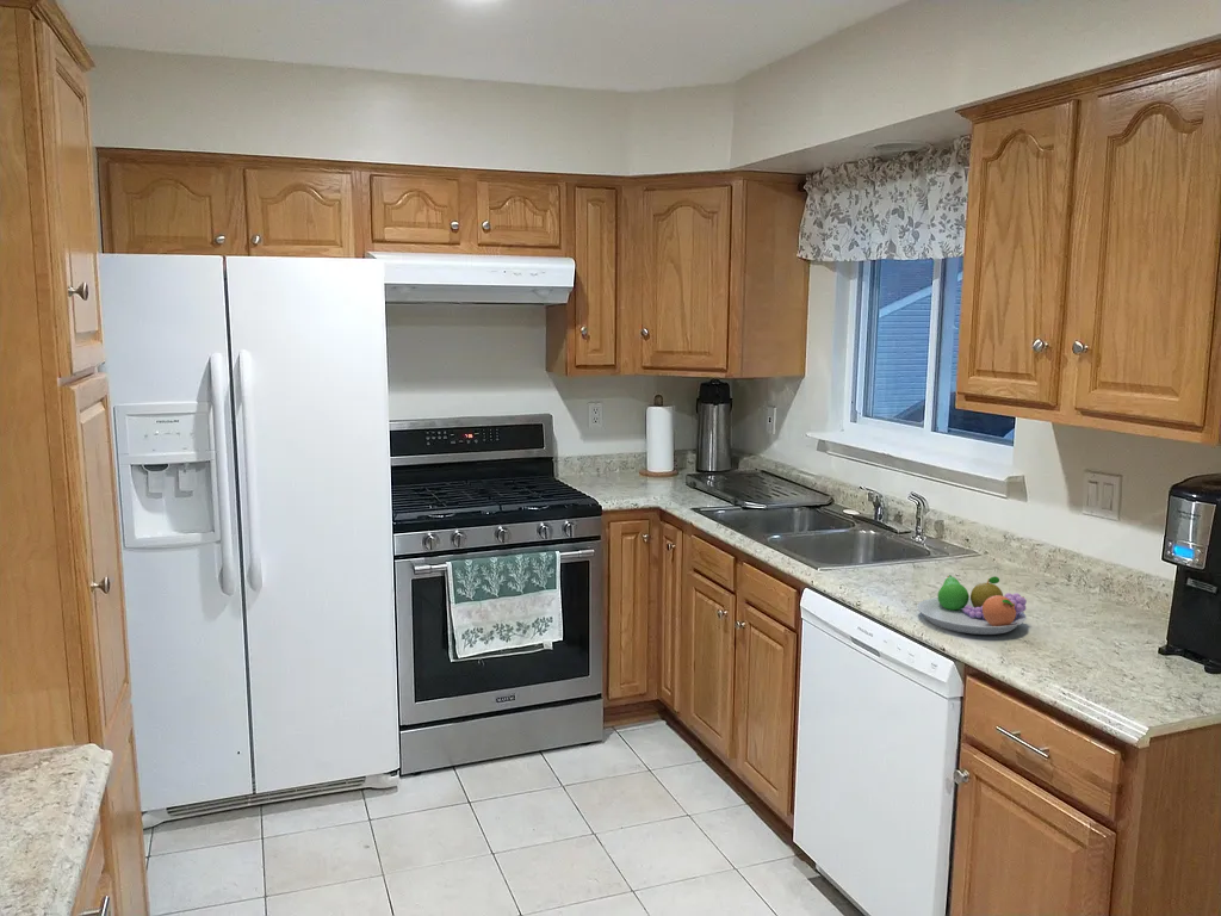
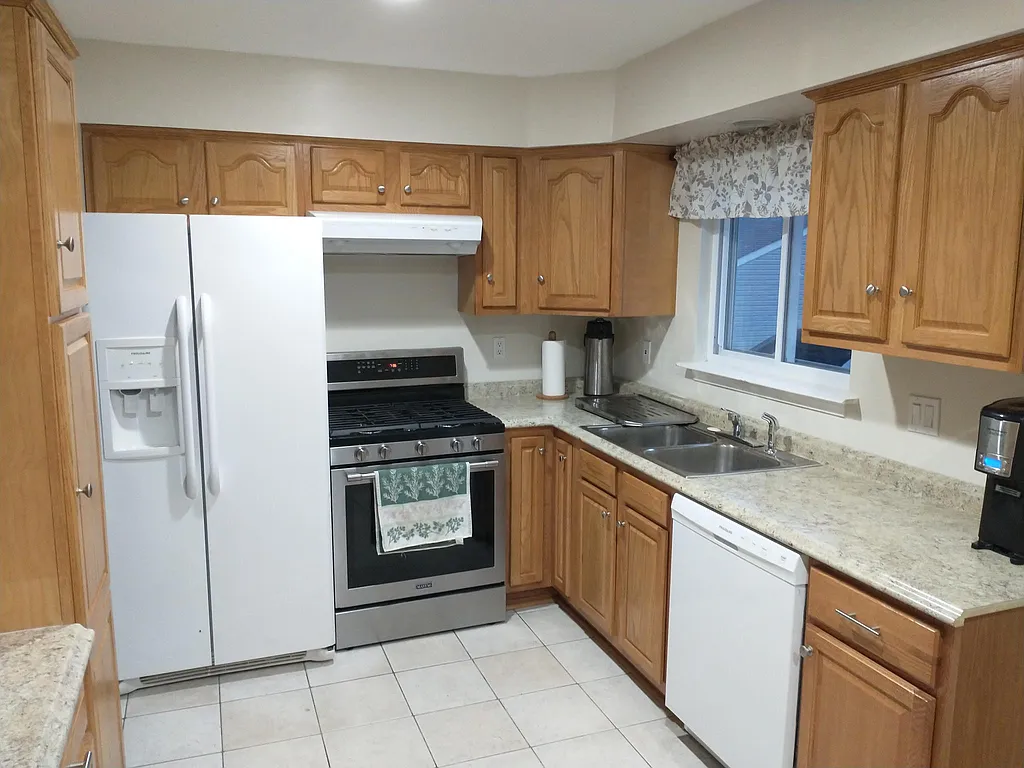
- fruit bowl [916,574,1028,636]
